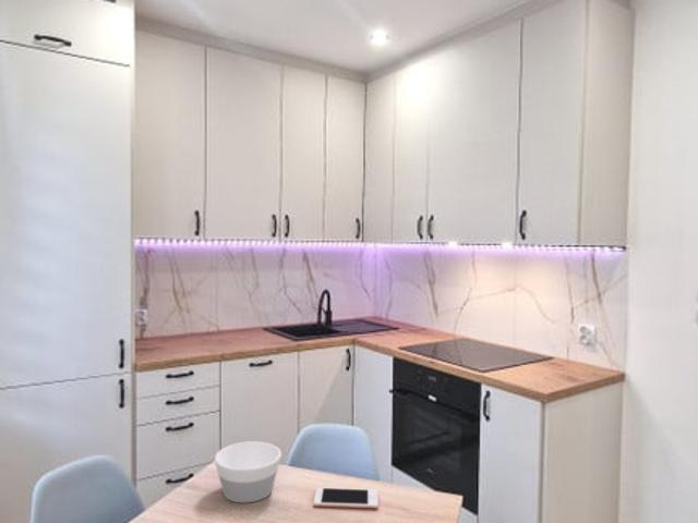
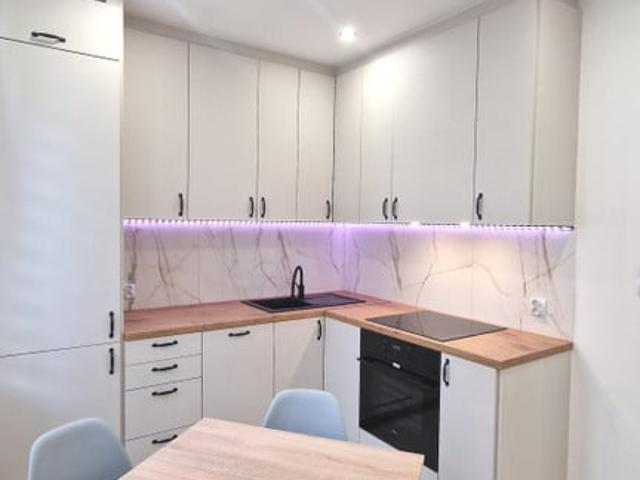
- cell phone [313,486,380,510]
- bowl [214,440,282,503]
